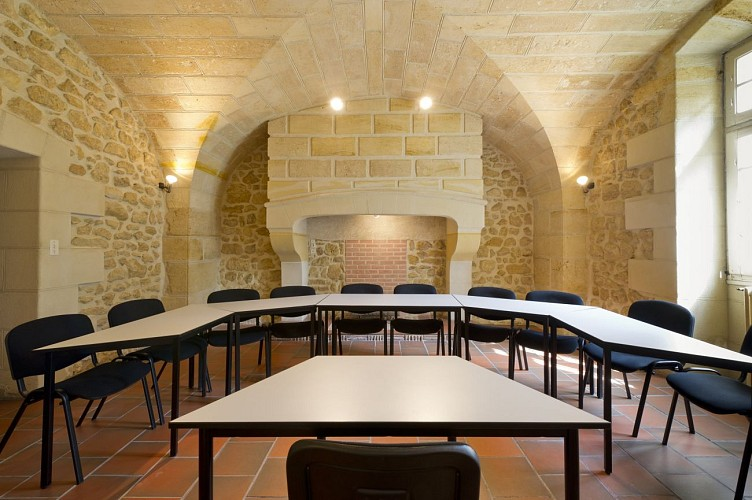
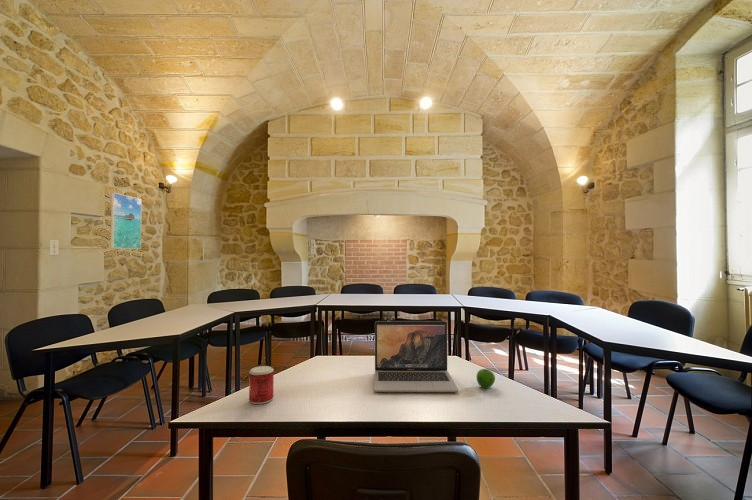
+ beverage can [248,365,275,405]
+ laptop [373,320,459,393]
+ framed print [110,192,142,250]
+ apple [476,368,496,389]
